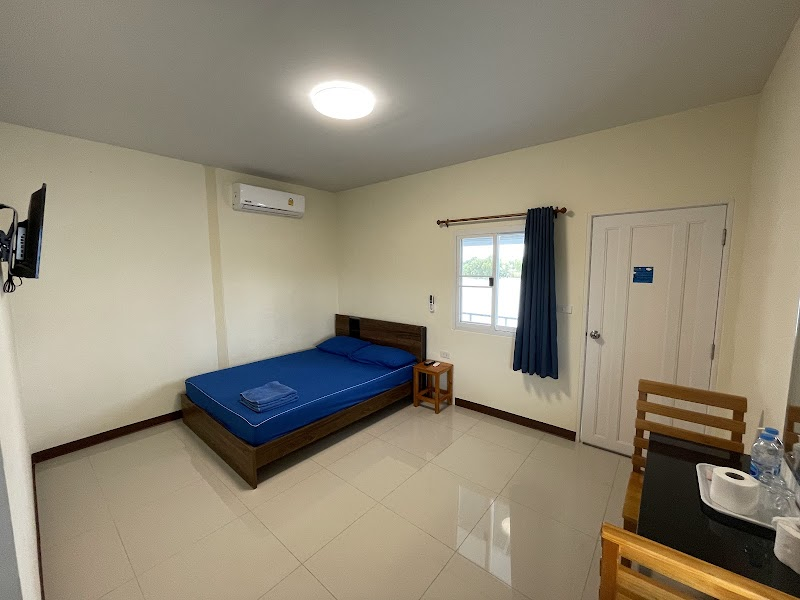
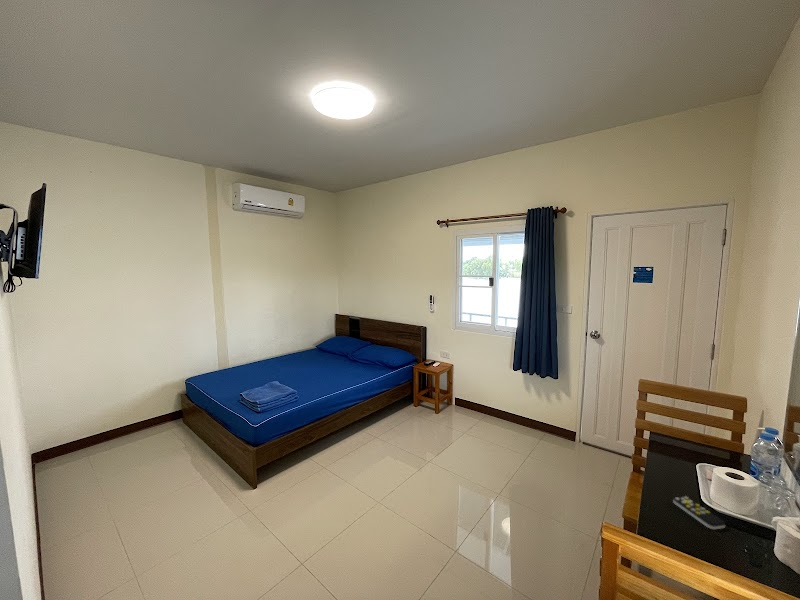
+ remote control [672,495,726,530]
